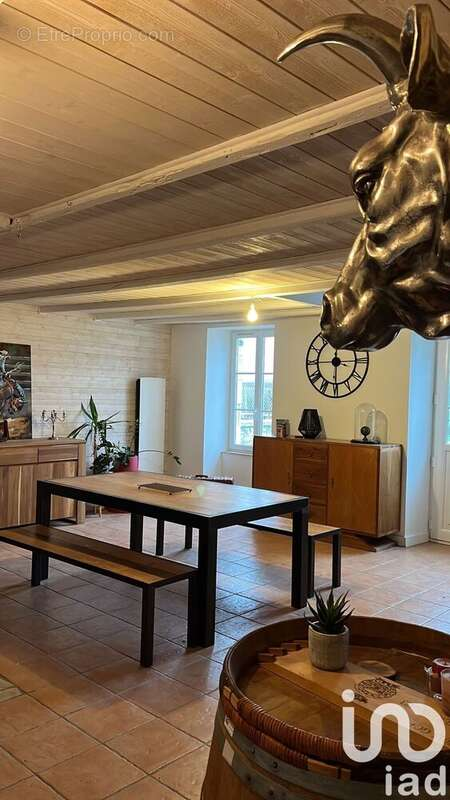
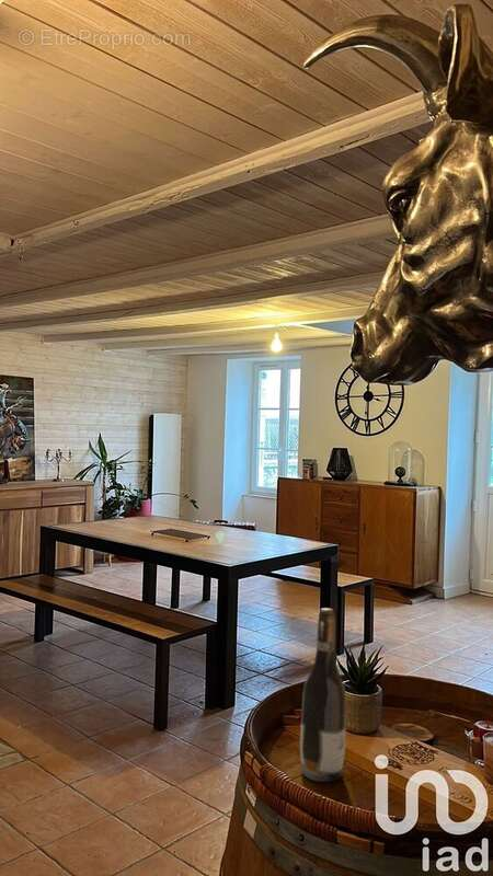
+ wine bottle [299,607,347,783]
